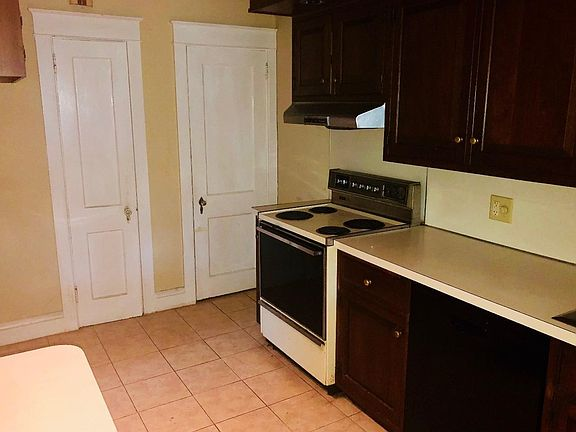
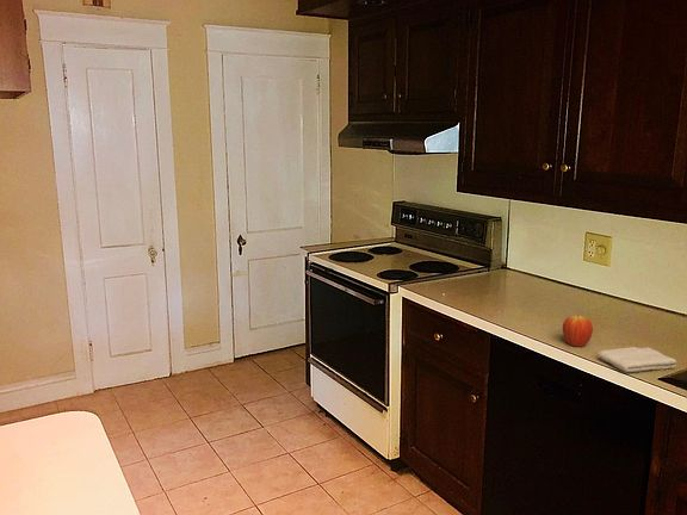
+ washcloth [598,346,677,373]
+ fruit [562,314,594,348]
